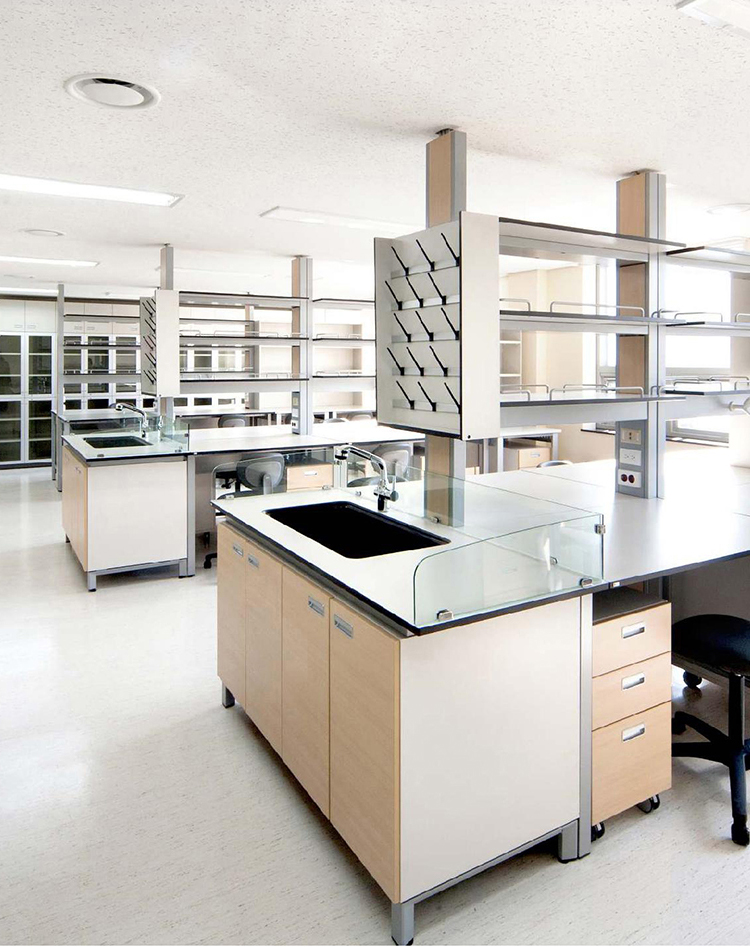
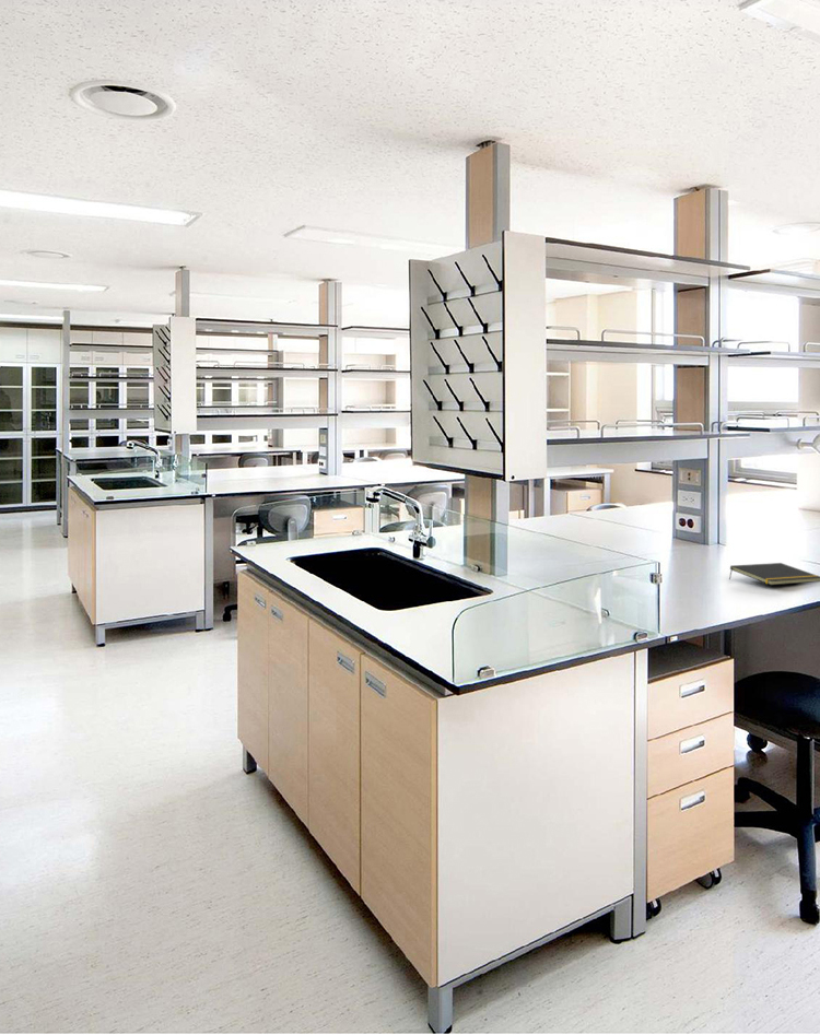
+ notepad [728,562,820,586]
